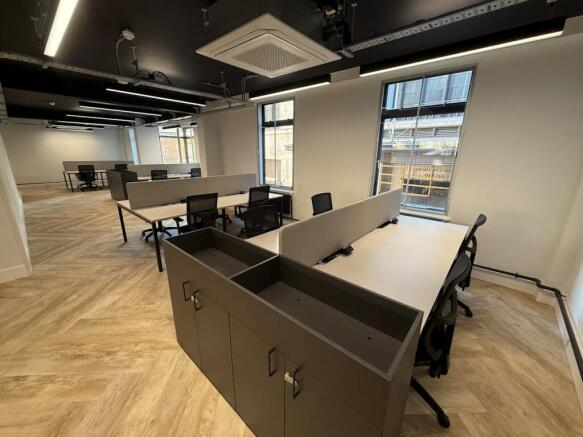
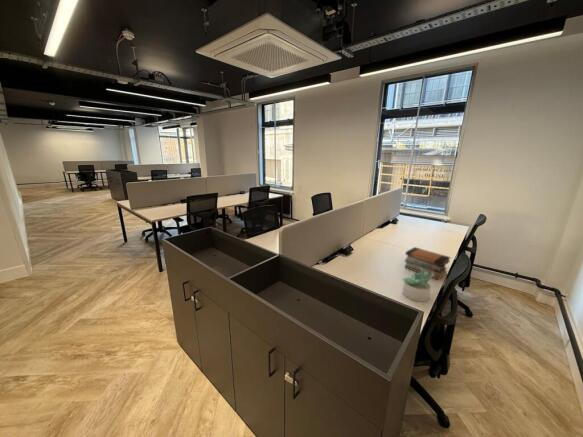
+ succulent plant [401,267,434,303]
+ book stack [404,246,452,281]
